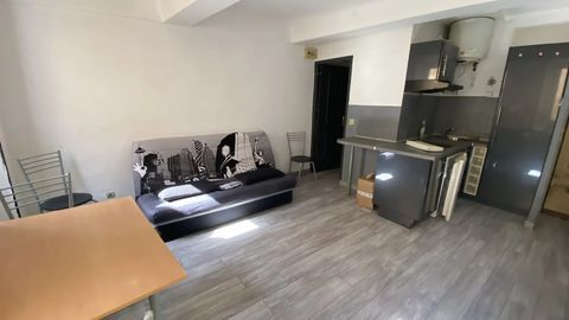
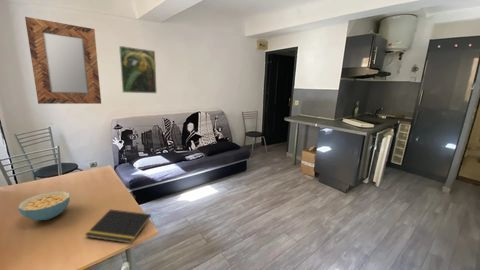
+ cereal bowl [17,190,71,221]
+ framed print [118,45,158,94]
+ notepad [84,208,152,244]
+ home mirror [24,16,102,105]
